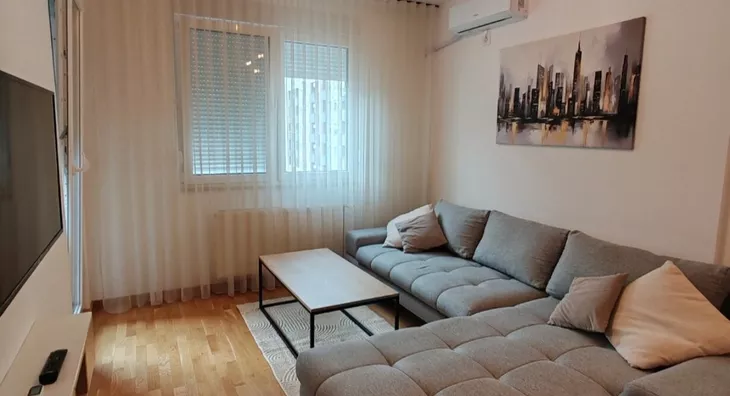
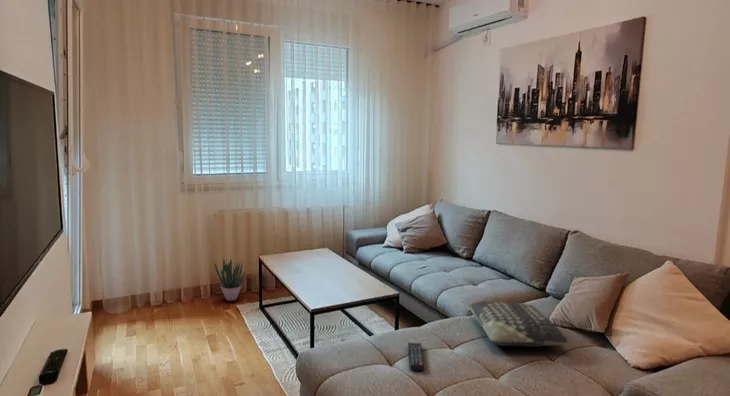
+ cushion [468,301,569,348]
+ remote control [407,341,425,372]
+ potted plant [213,257,247,302]
